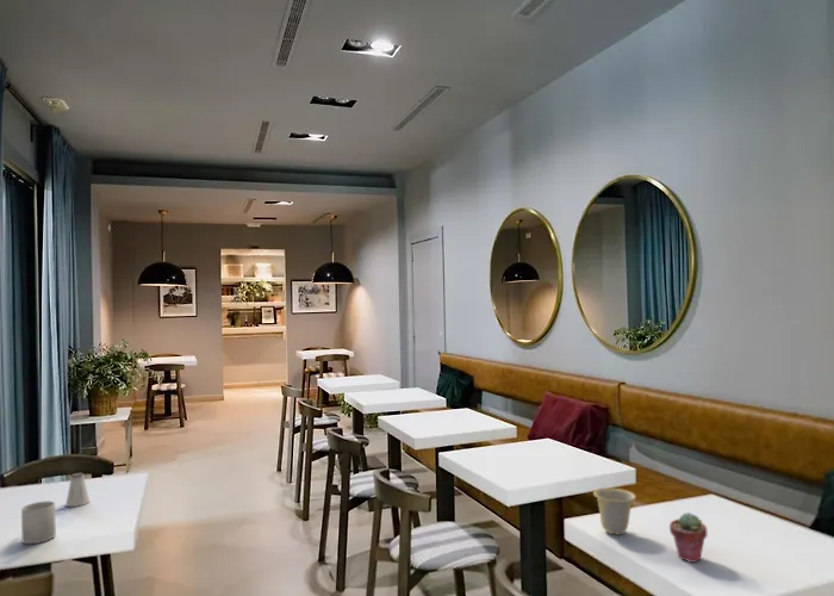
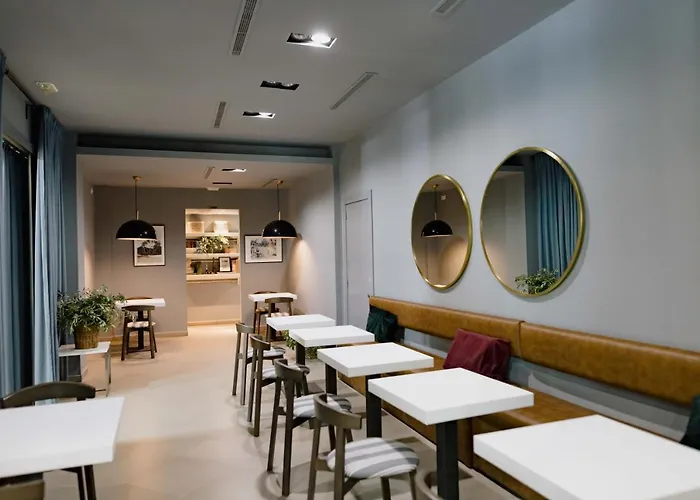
- cup [592,488,637,535]
- saltshaker [64,472,92,508]
- mug [20,499,57,545]
- potted succulent [668,511,709,564]
